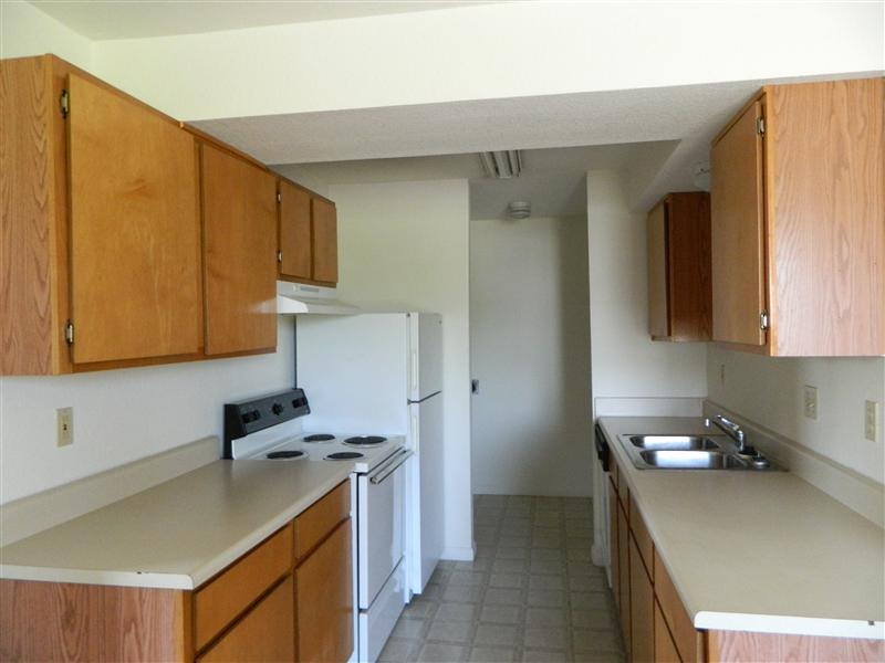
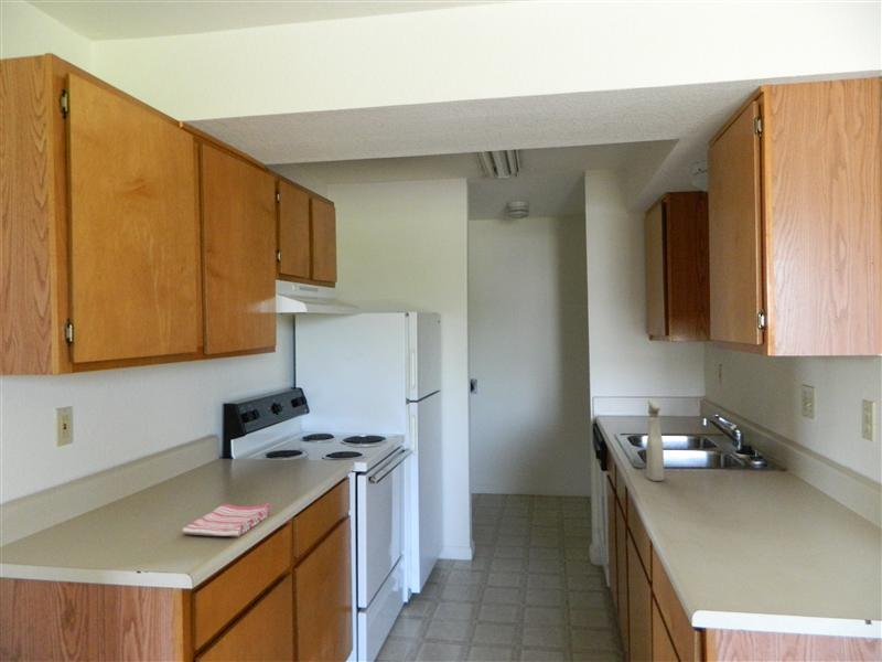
+ spray bottle [645,399,665,482]
+ dish towel [181,502,271,537]
